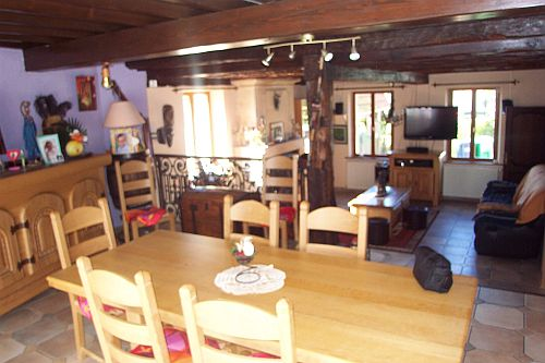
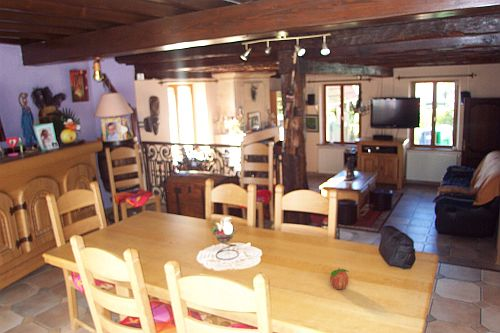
+ fruit [329,267,350,290]
